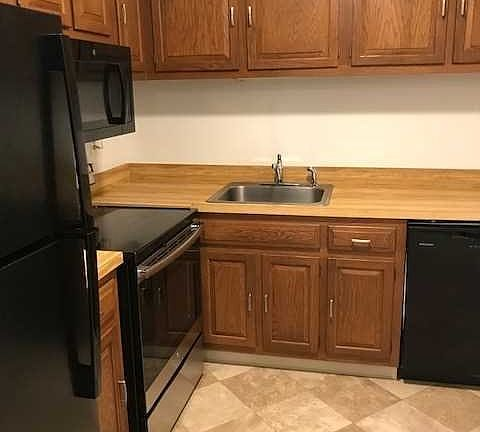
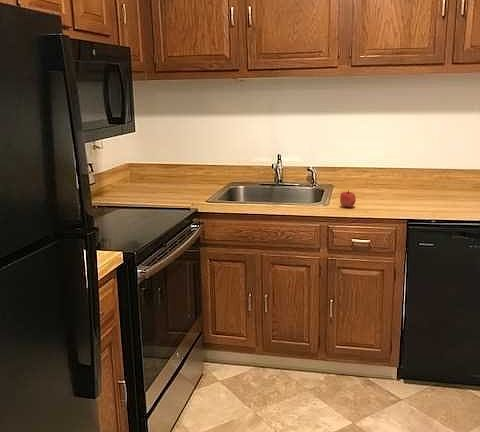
+ apple [339,189,357,208]
